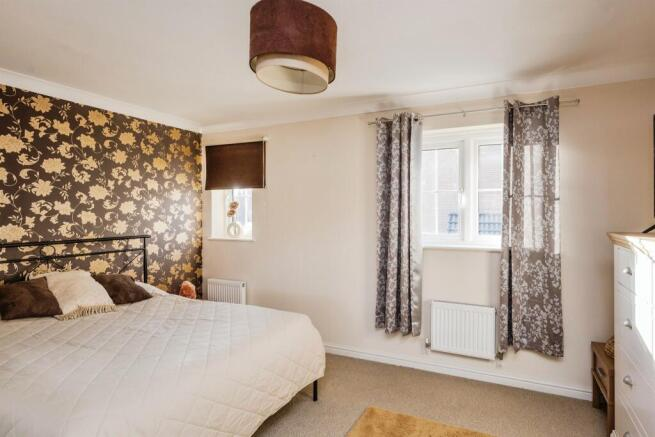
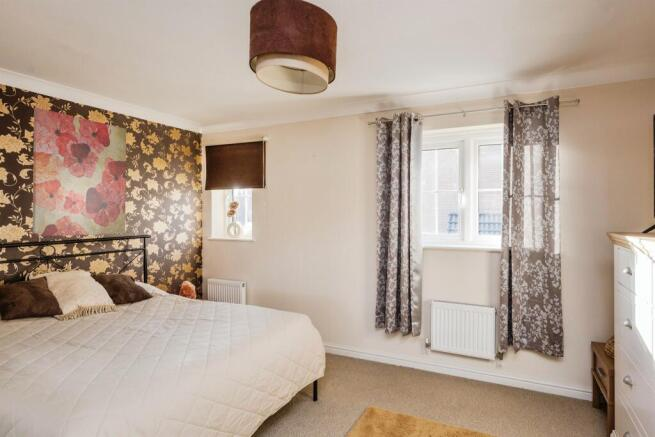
+ wall art [32,107,127,237]
